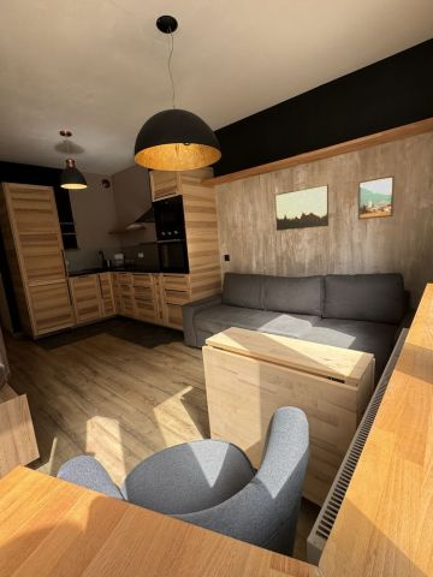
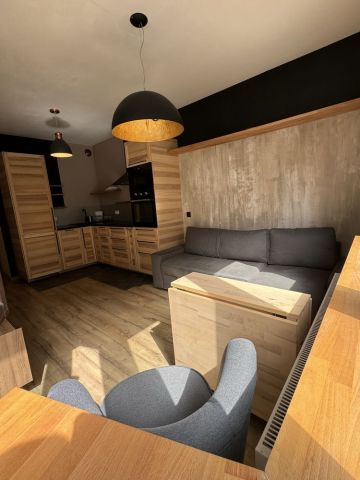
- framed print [357,174,396,221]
- wall art [274,184,330,232]
